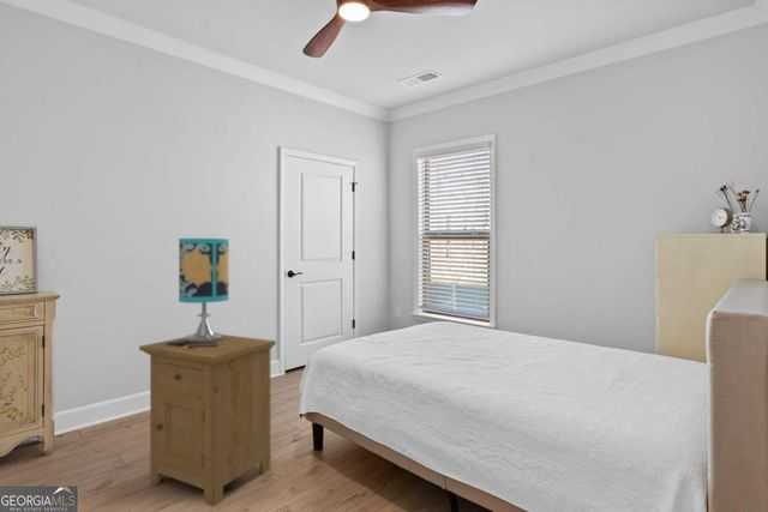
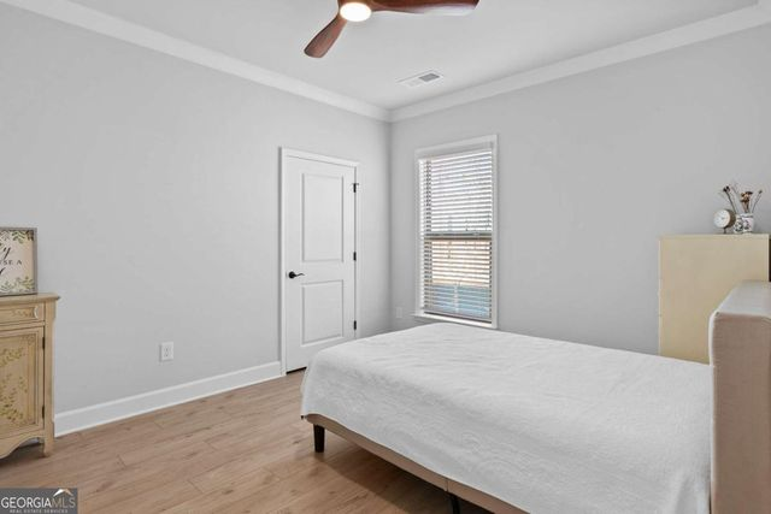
- table lamp [166,237,230,348]
- nightstand [138,333,277,507]
